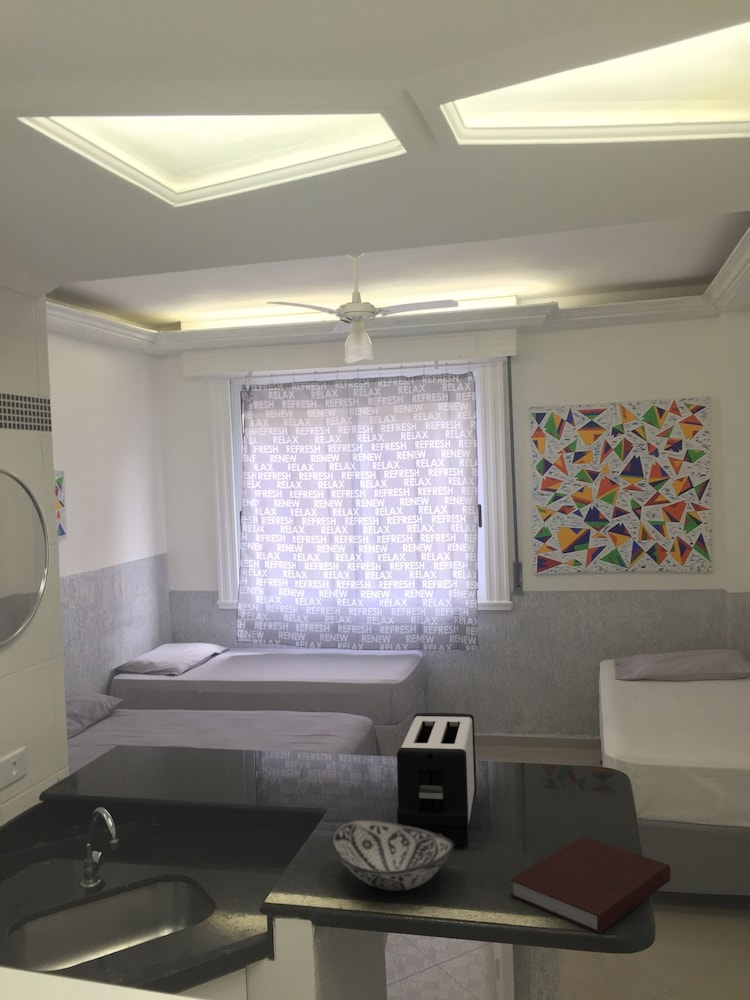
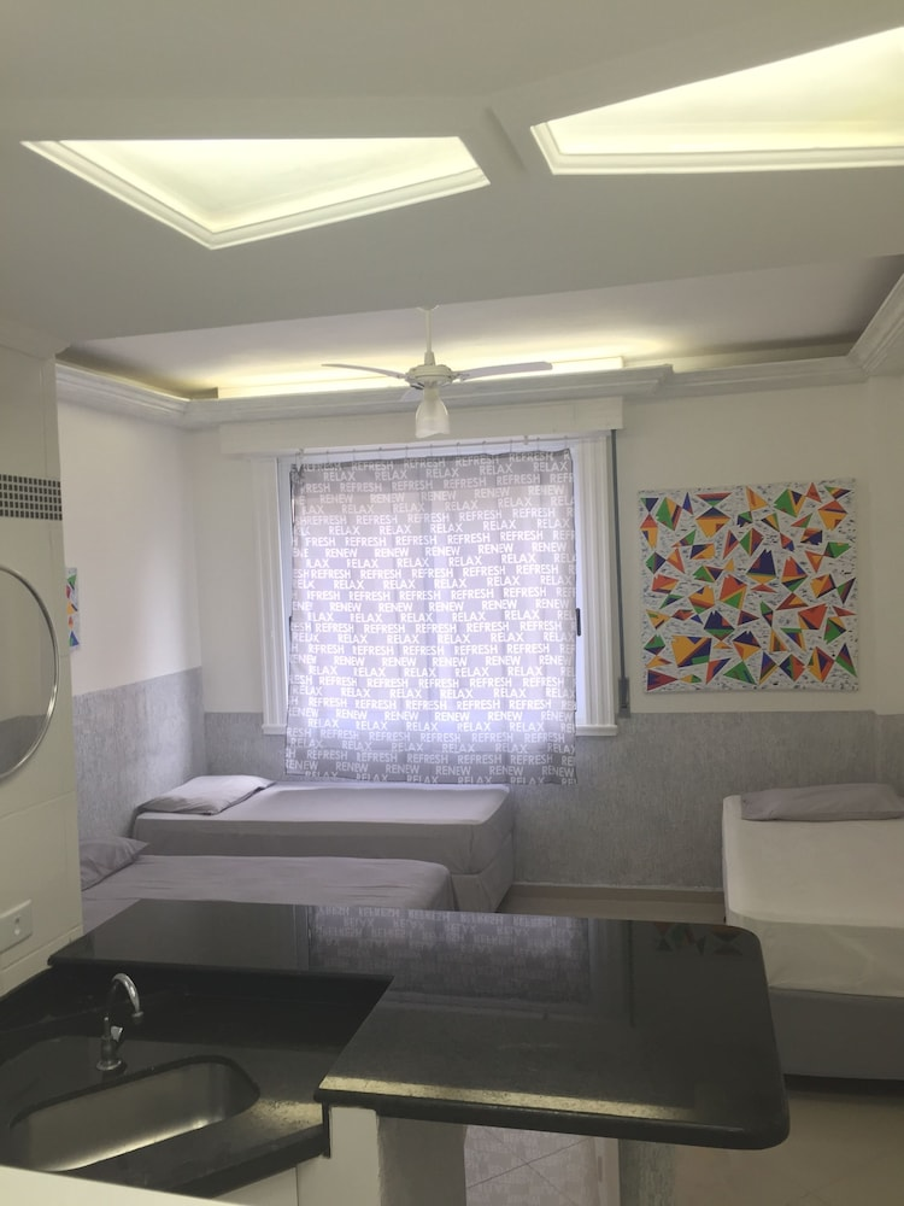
- notebook [509,835,672,935]
- decorative bowl [331,819,455,892]
- toaster [396,712,478,848]
